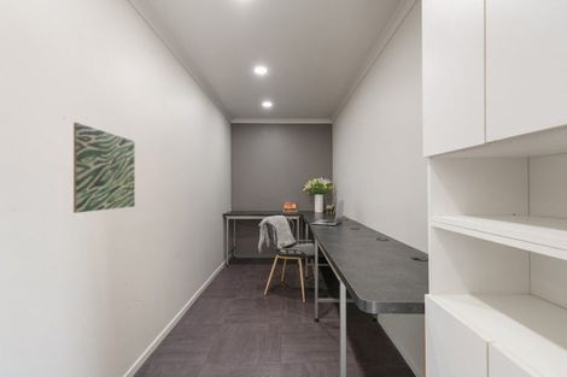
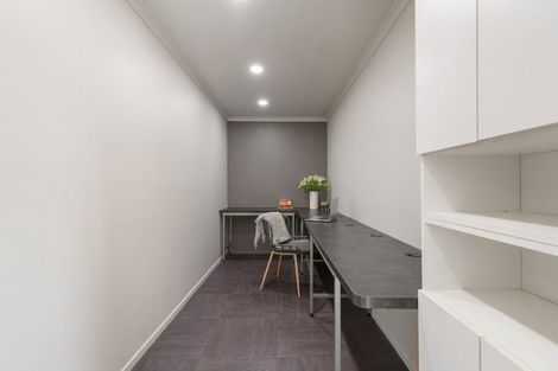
- wall art [72,122,136,214]
